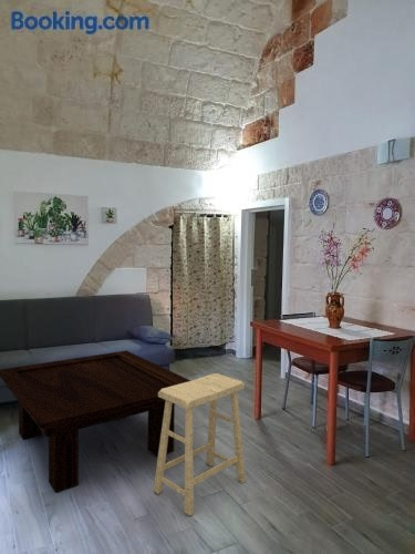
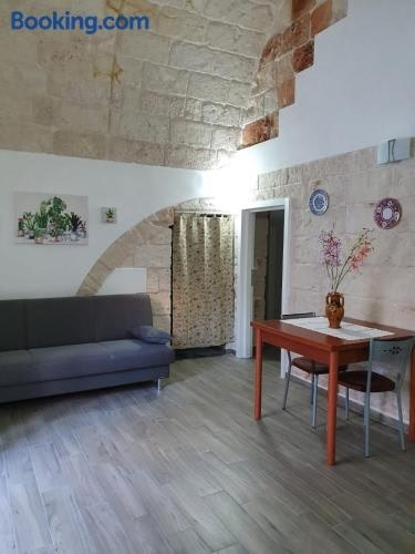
- stool [153,372,247,517]
- coffee table [0,349,191,494]
